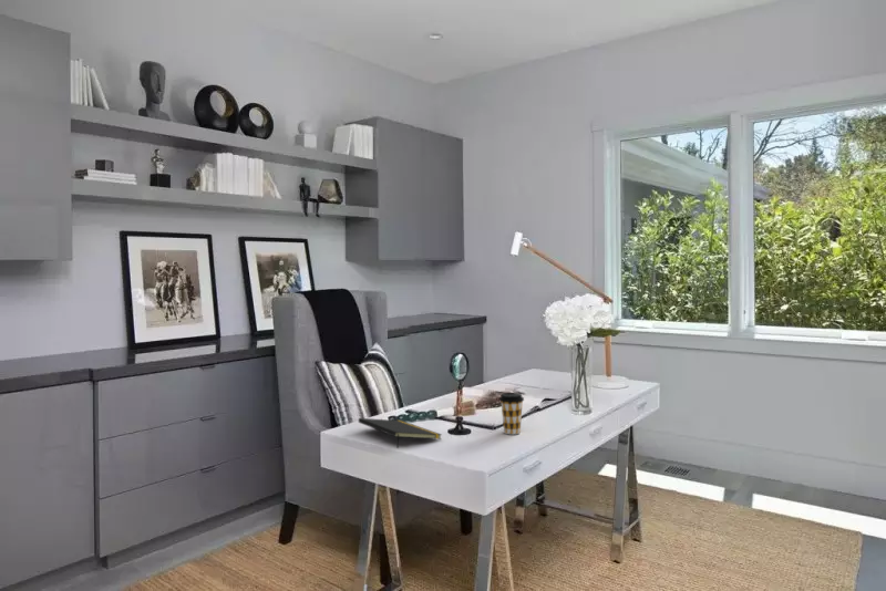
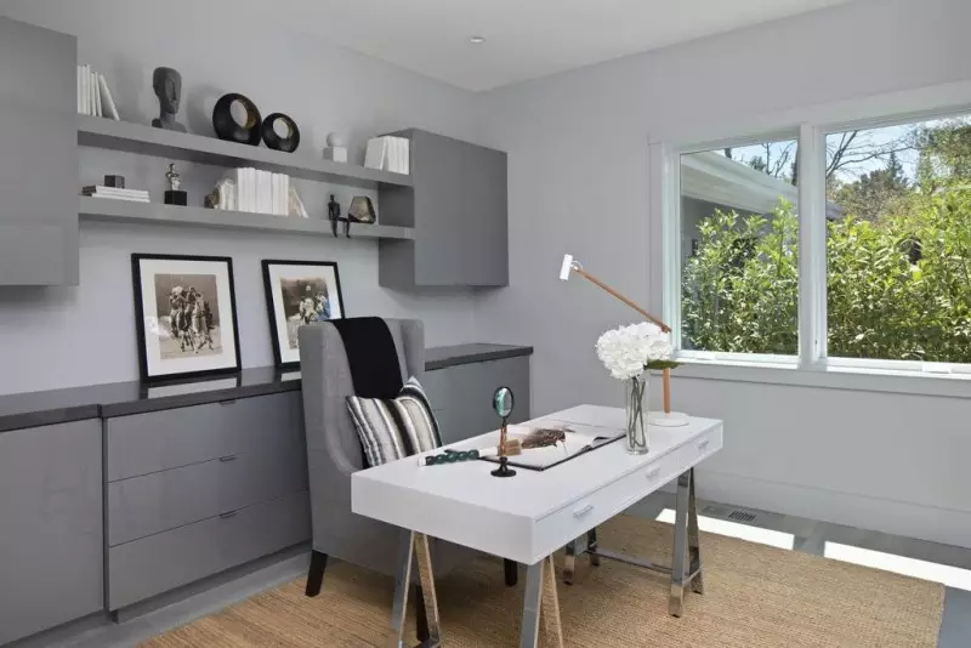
- notepad [358,417,443,449]
- coffee cup [498,392,525,435]
